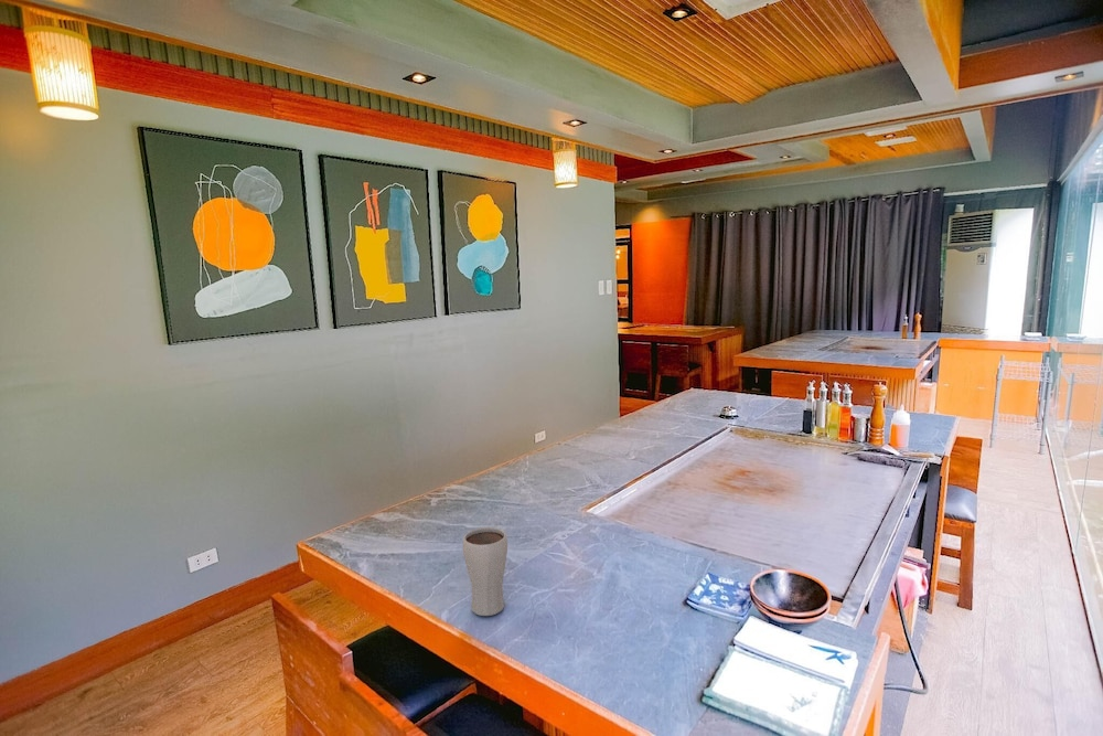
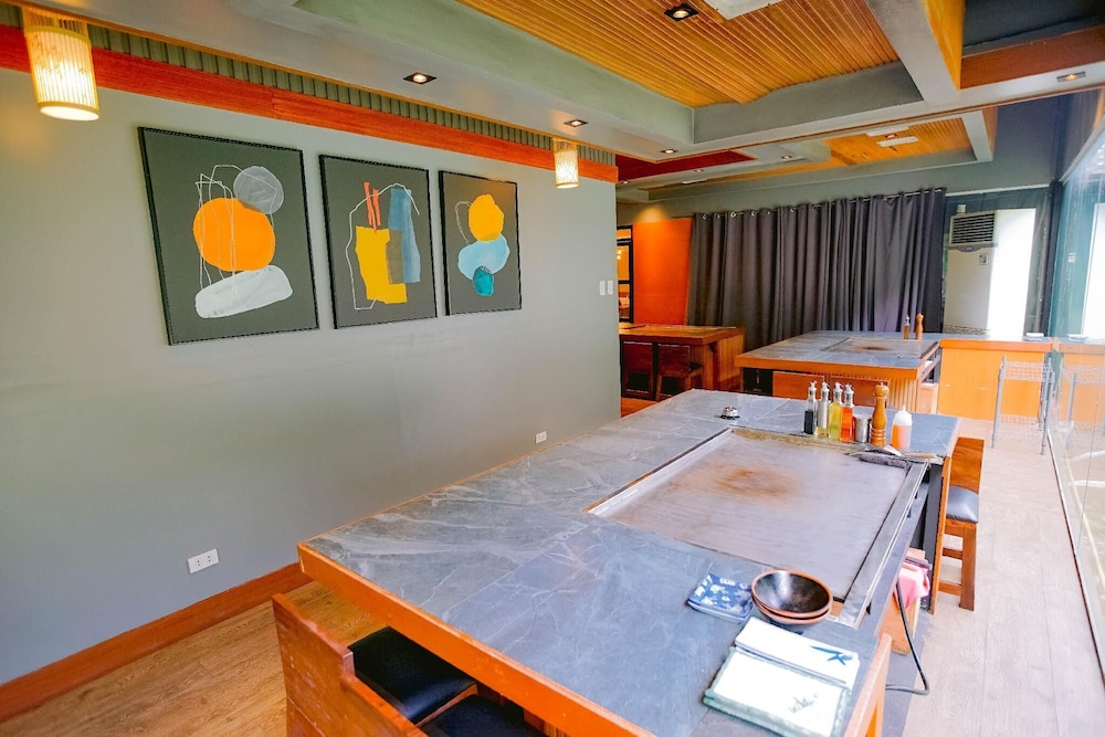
- drinking glass [462,526,508,617]
